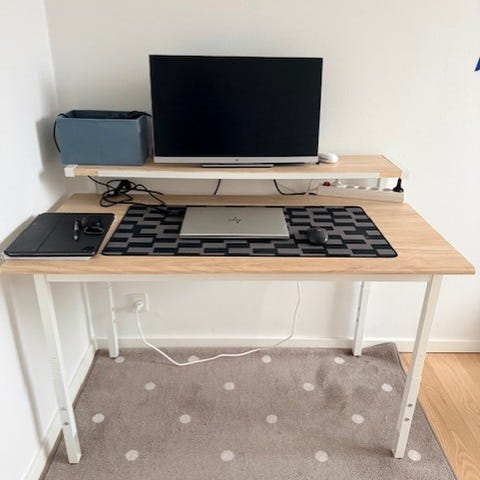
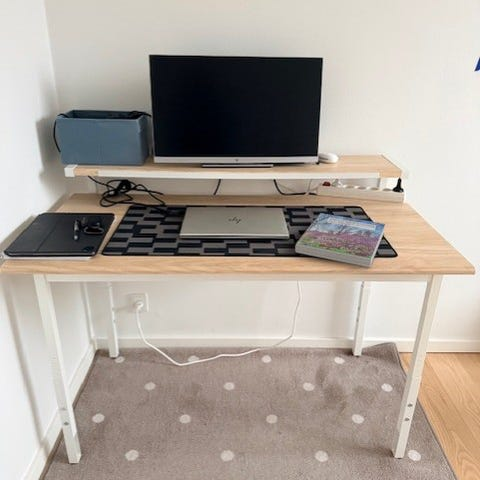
+ book [294,212,386,269]
